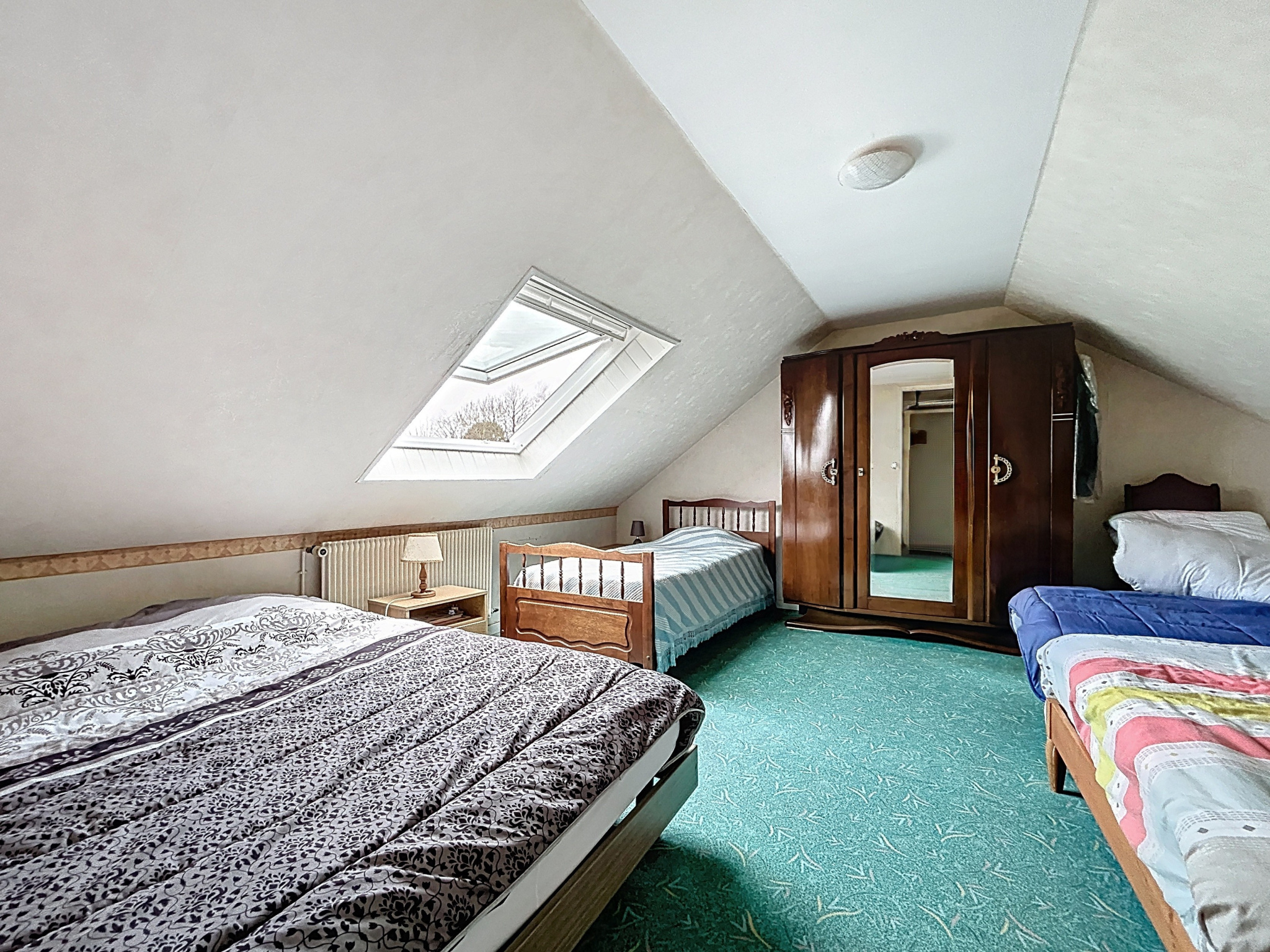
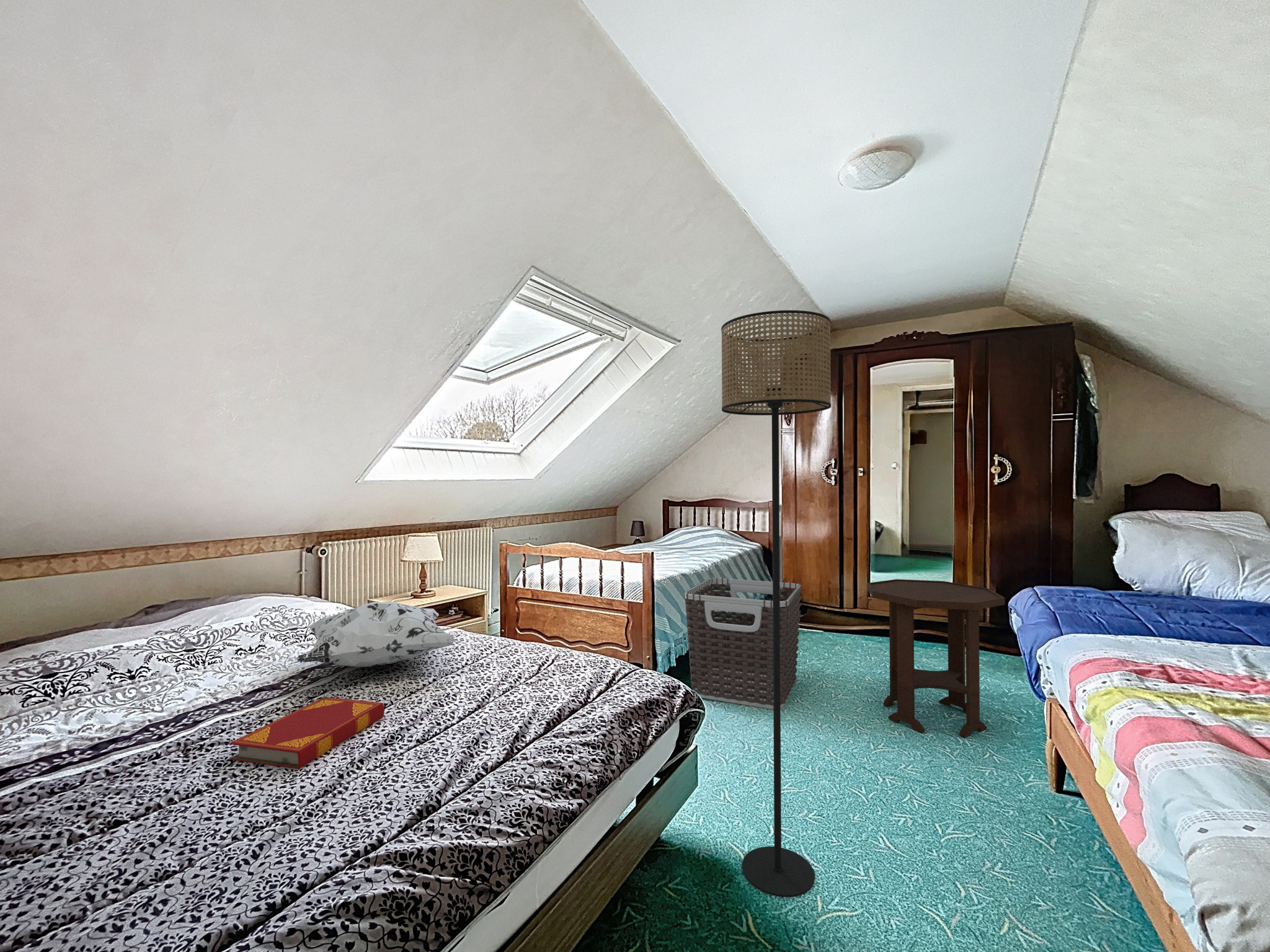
+ decorative pillow [296,601,457,668]
+ side table [867,578,1005,738]
+ clothes hamper [683,577,802,710]
+ hardback book [229,697,385,769]
+ floor lamp [721,310,832,898]
